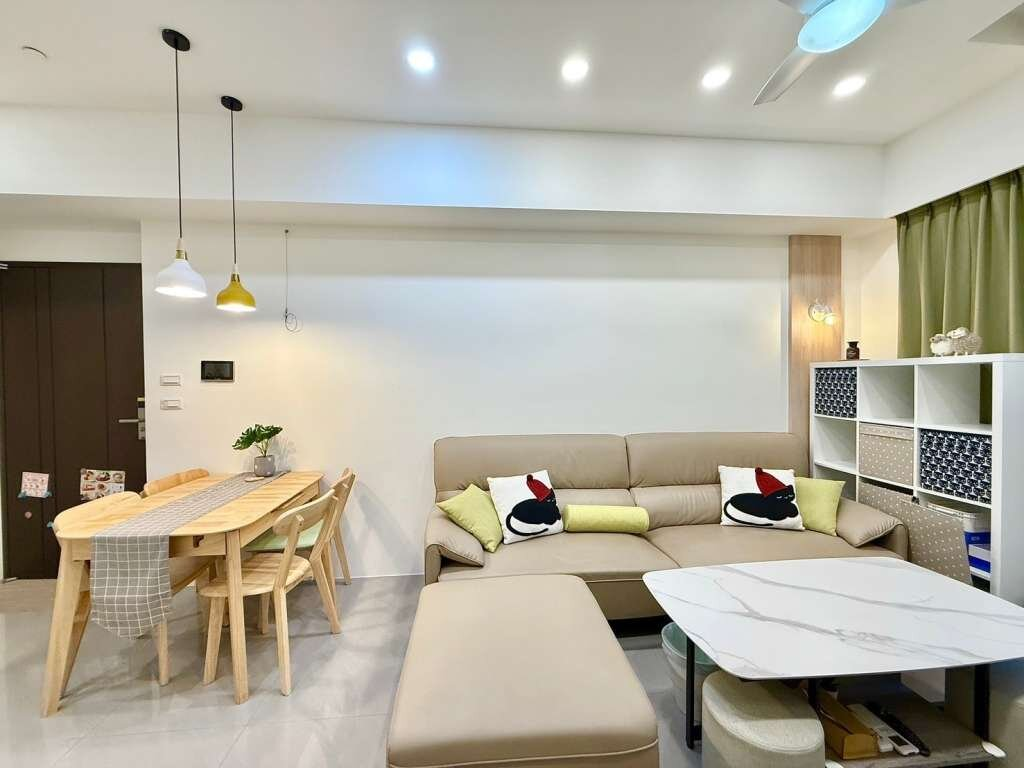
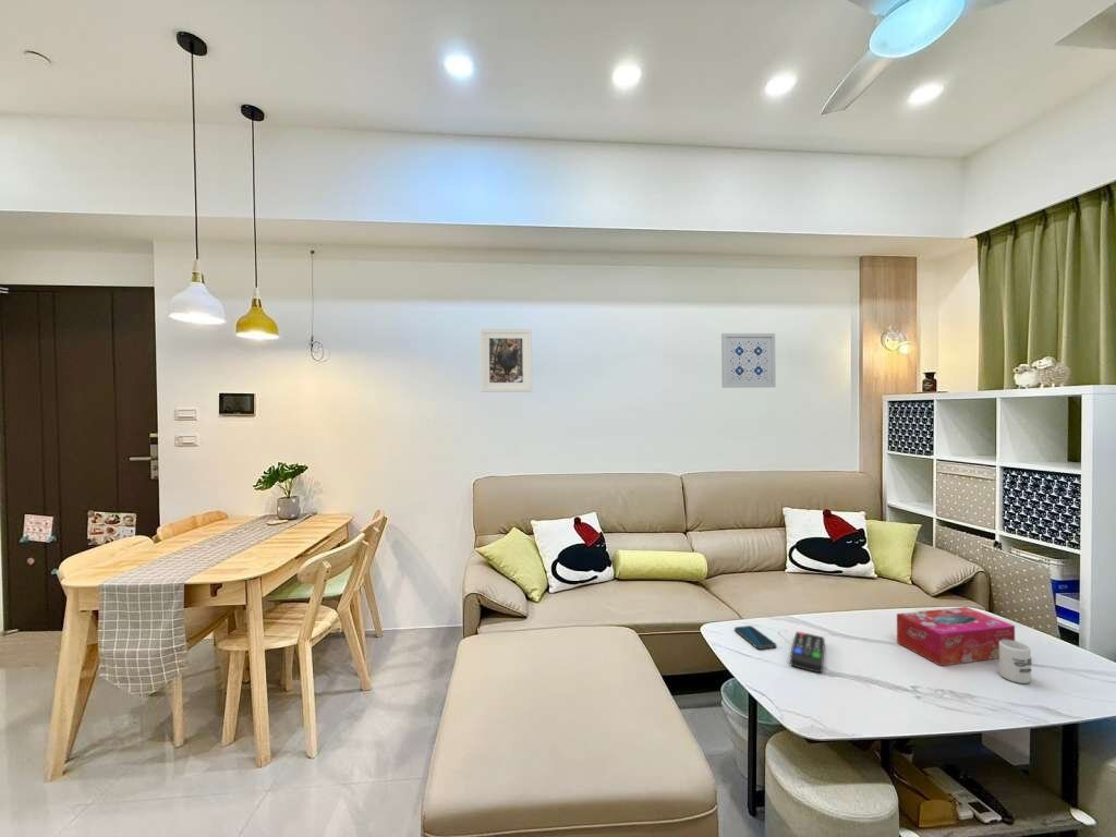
+ cup [998,640,1033,684]
+ remote control [789,631,826,674]
+ wall art [720,332,777,389]
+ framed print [478,328,533,393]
+ tissue box [896,606,1016,667]
+ smartphone [733,624,777,651]
